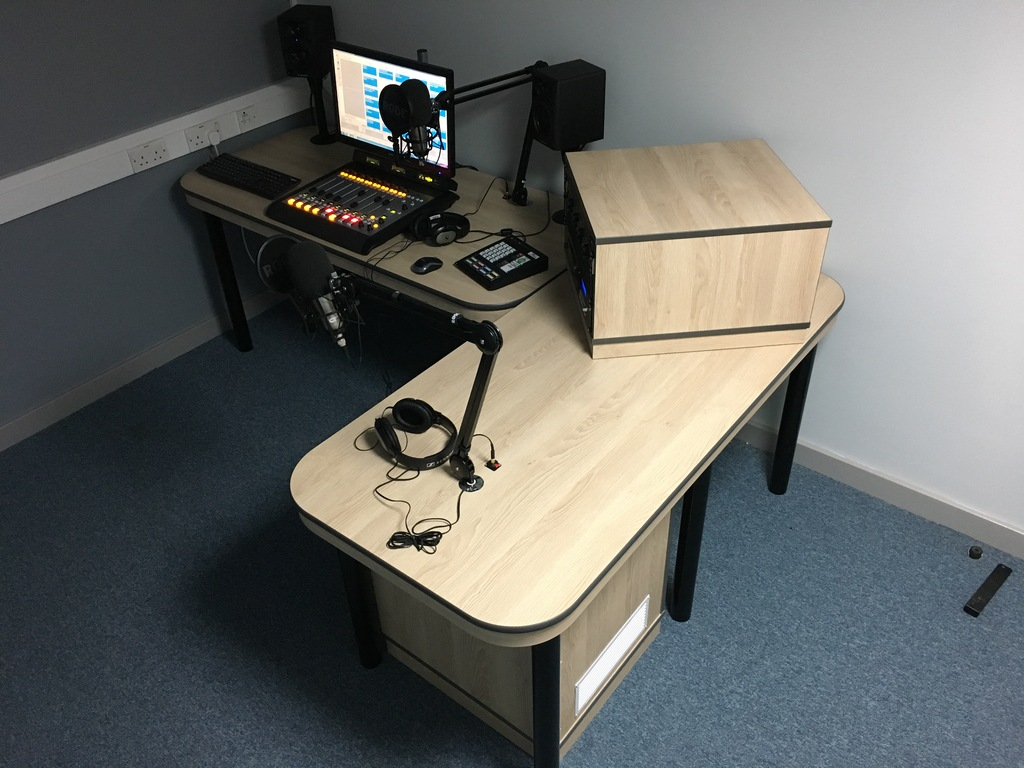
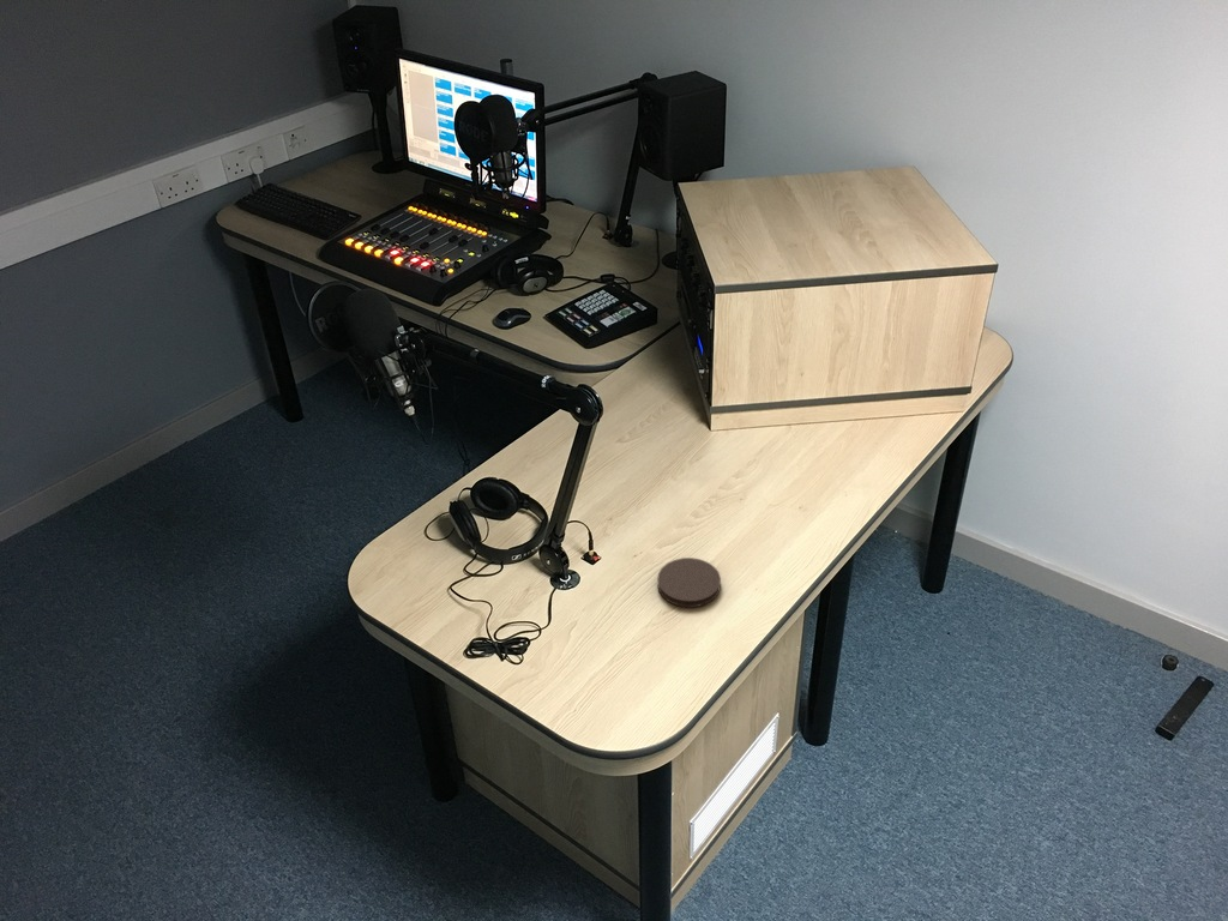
+ coaster [656,556,722,608]
